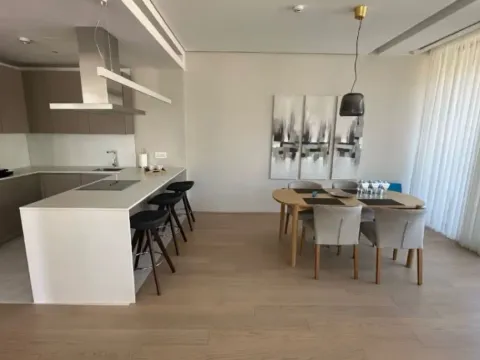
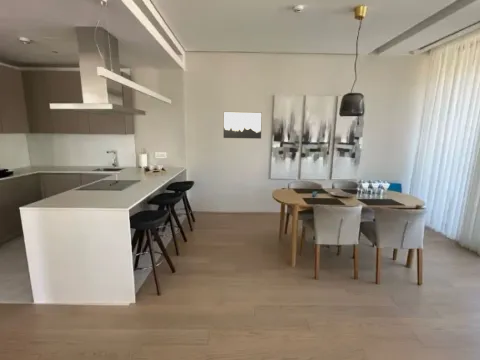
+ wall art [223,111,263,140]
